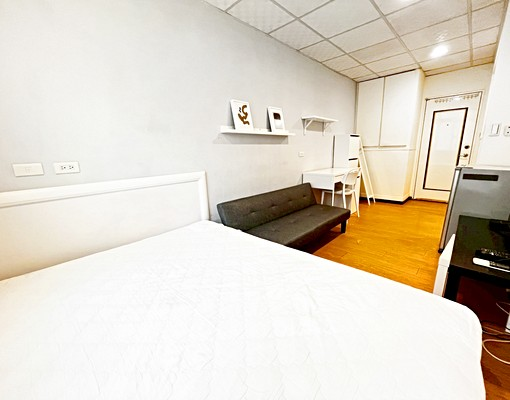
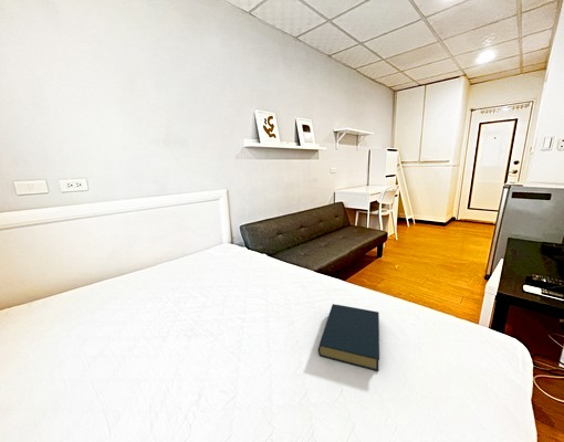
+ hardback book [317,303,380,372]
